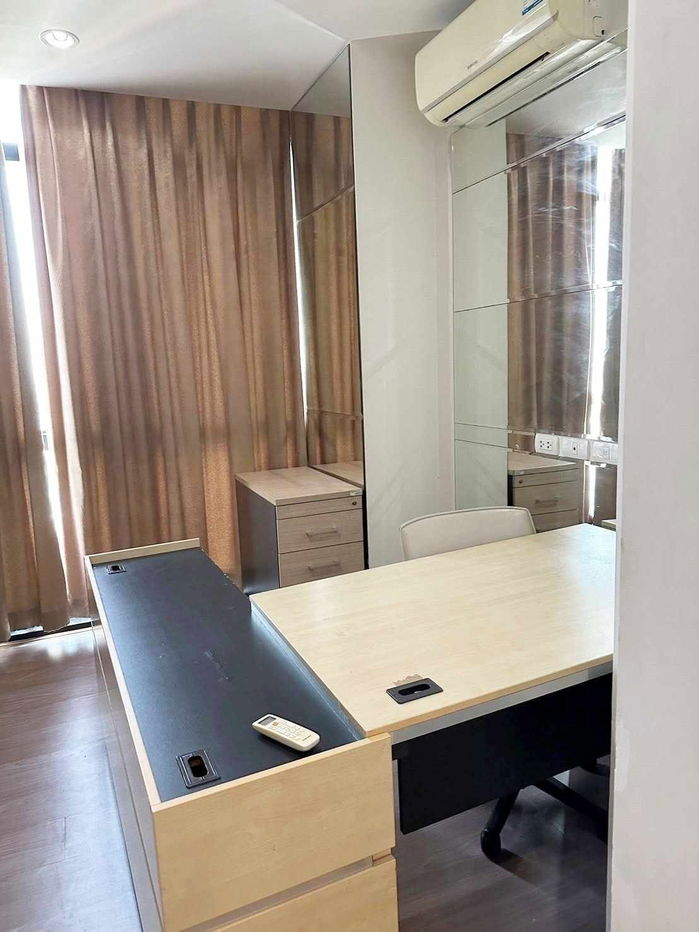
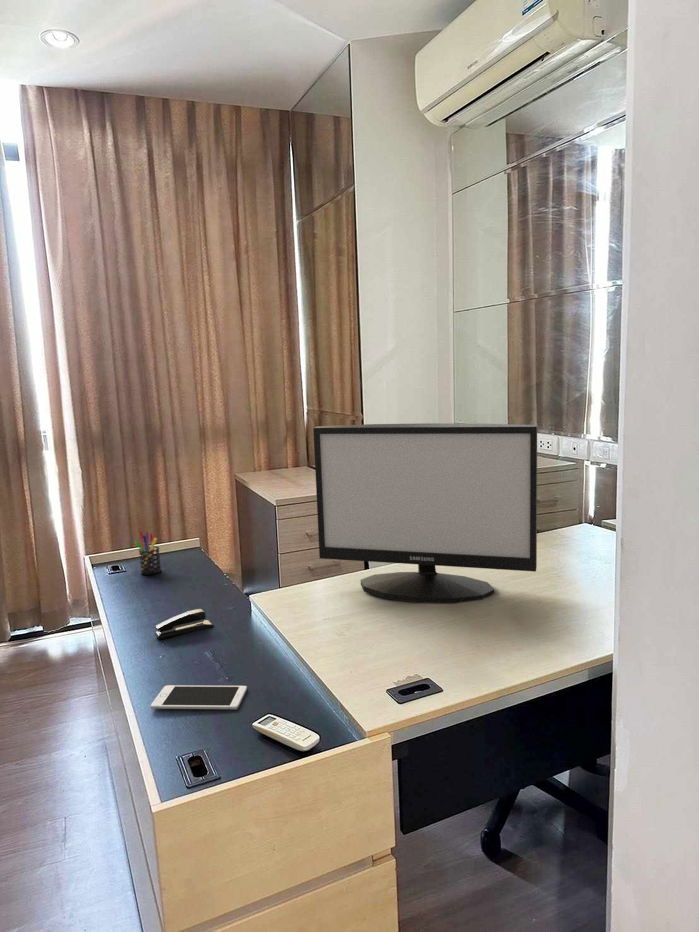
+ stapler [154,608,214,640]
+ pen holder [134,530,162,576]
+ cell phone [150,684,248,710]
+ monitor [312,422,538,604]
